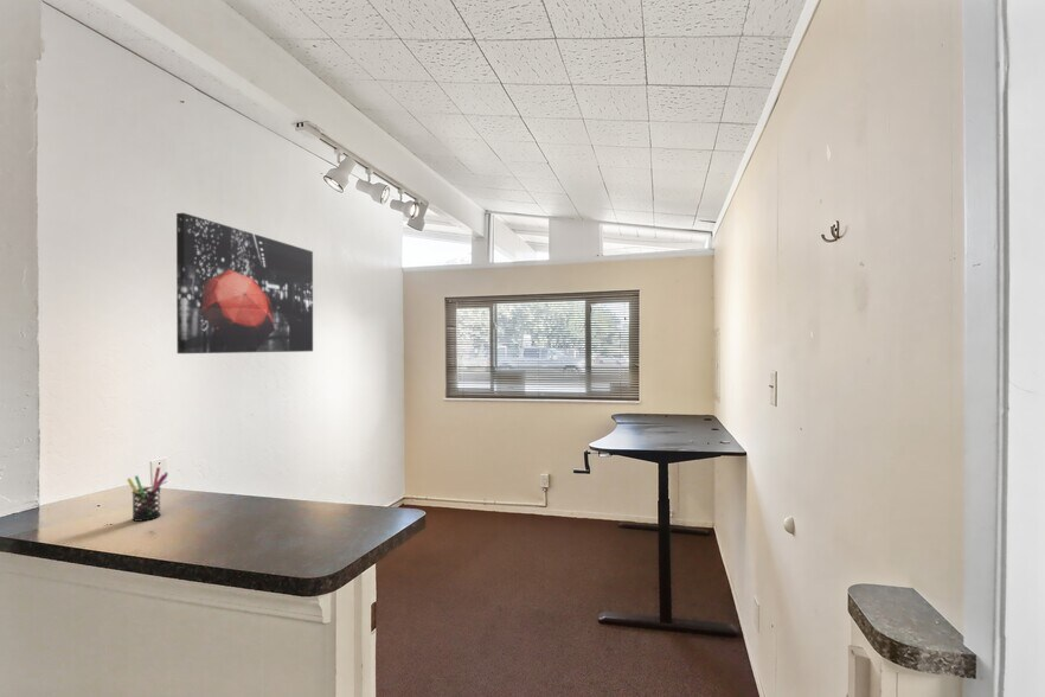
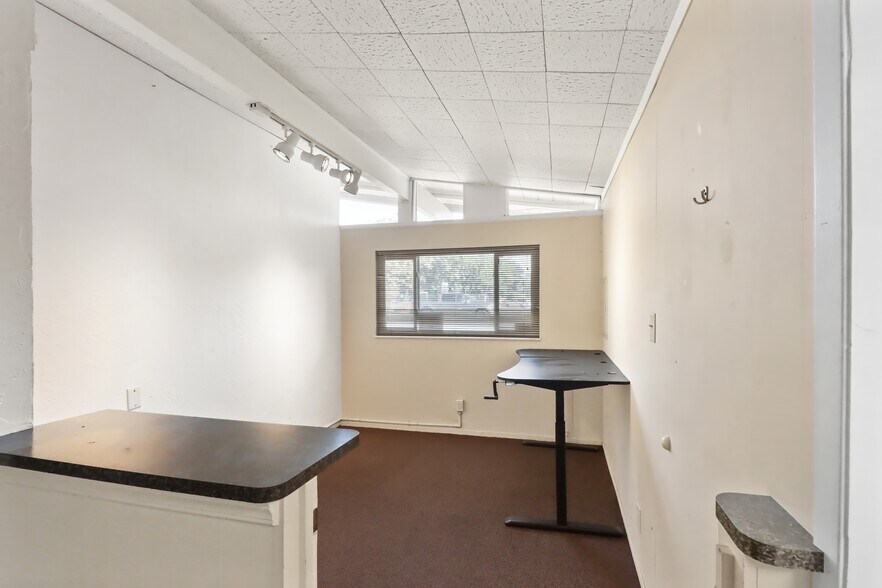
- wall art [175,212,314,354]
- pen holder [126,466,169,523]
